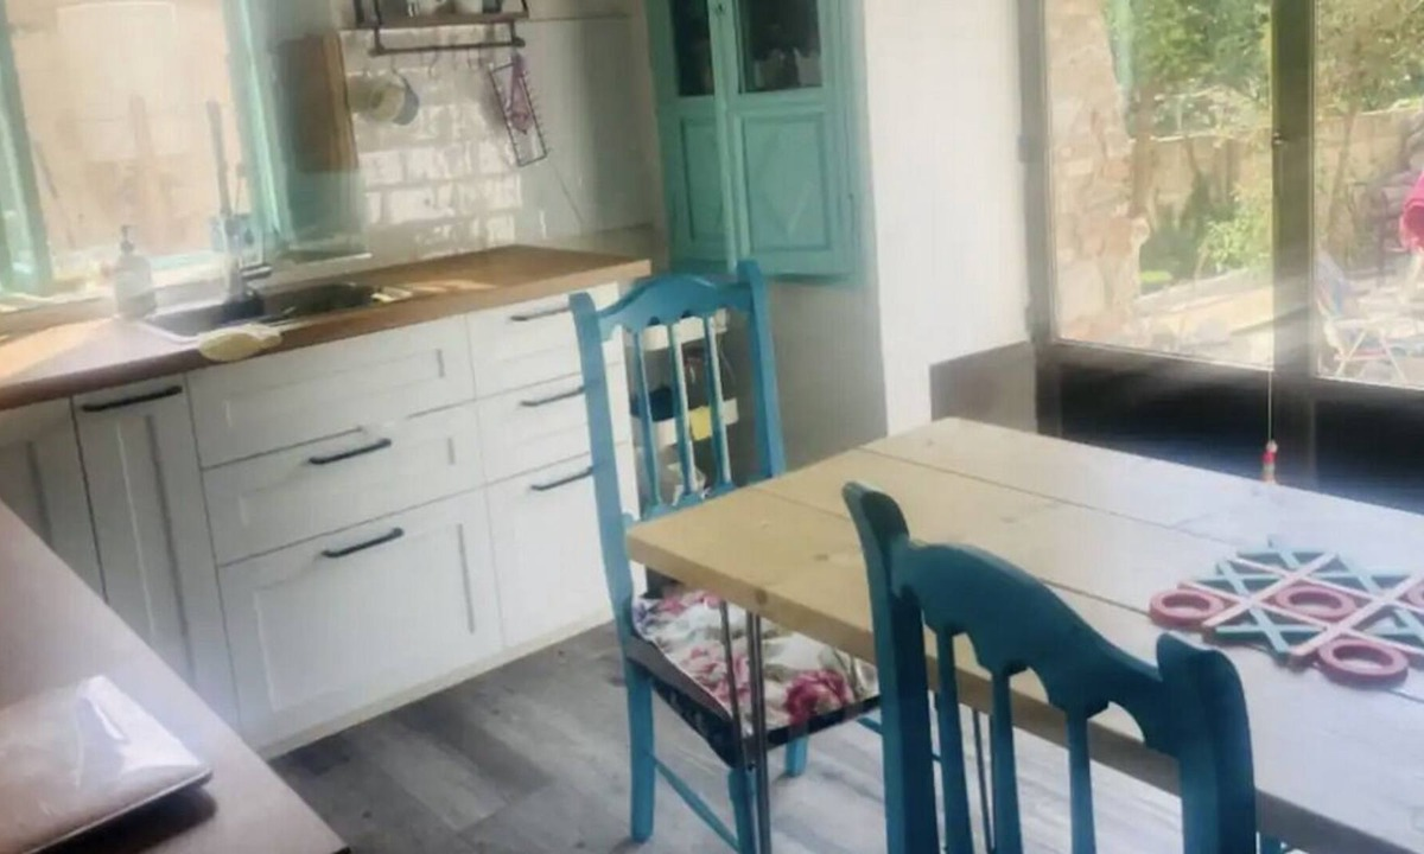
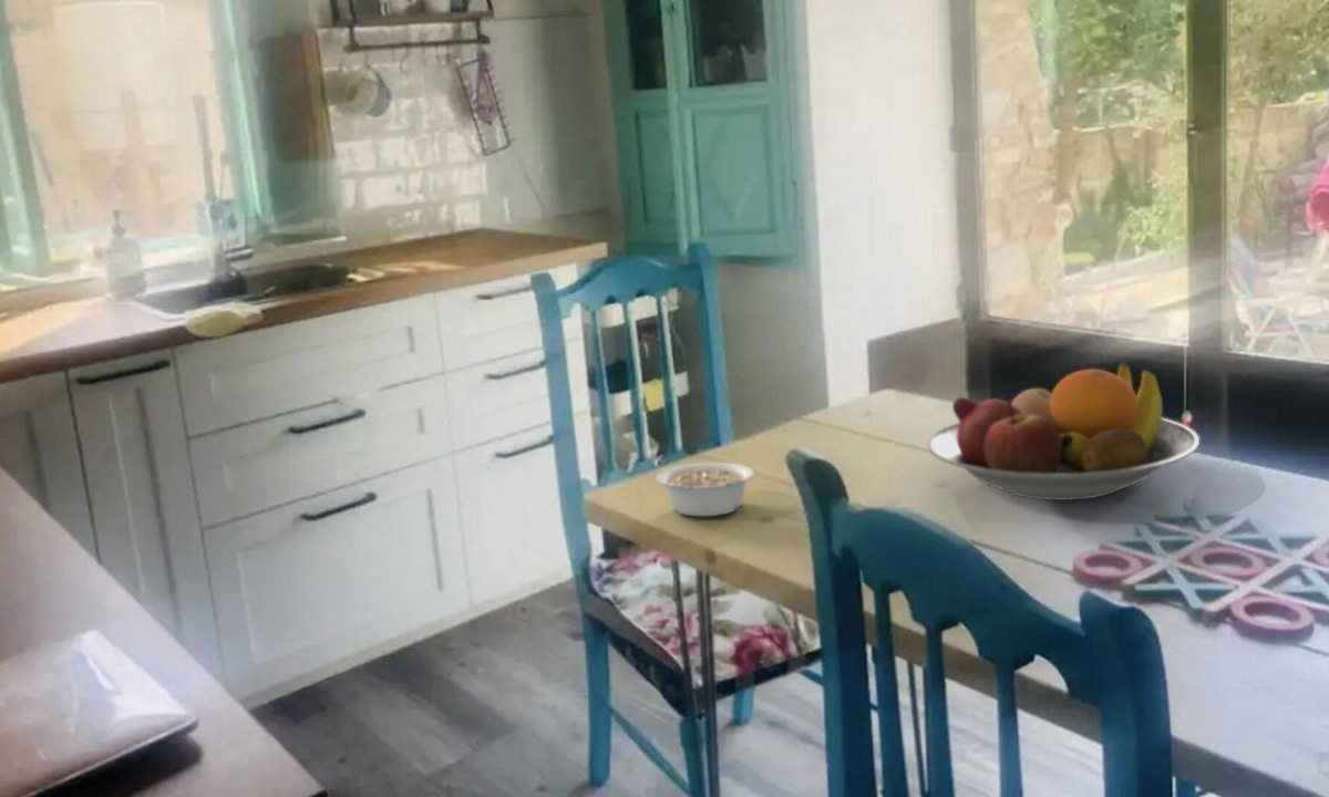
+ fruit bowl [926,362,1201,501]
+ legume [656,462,755,517]
